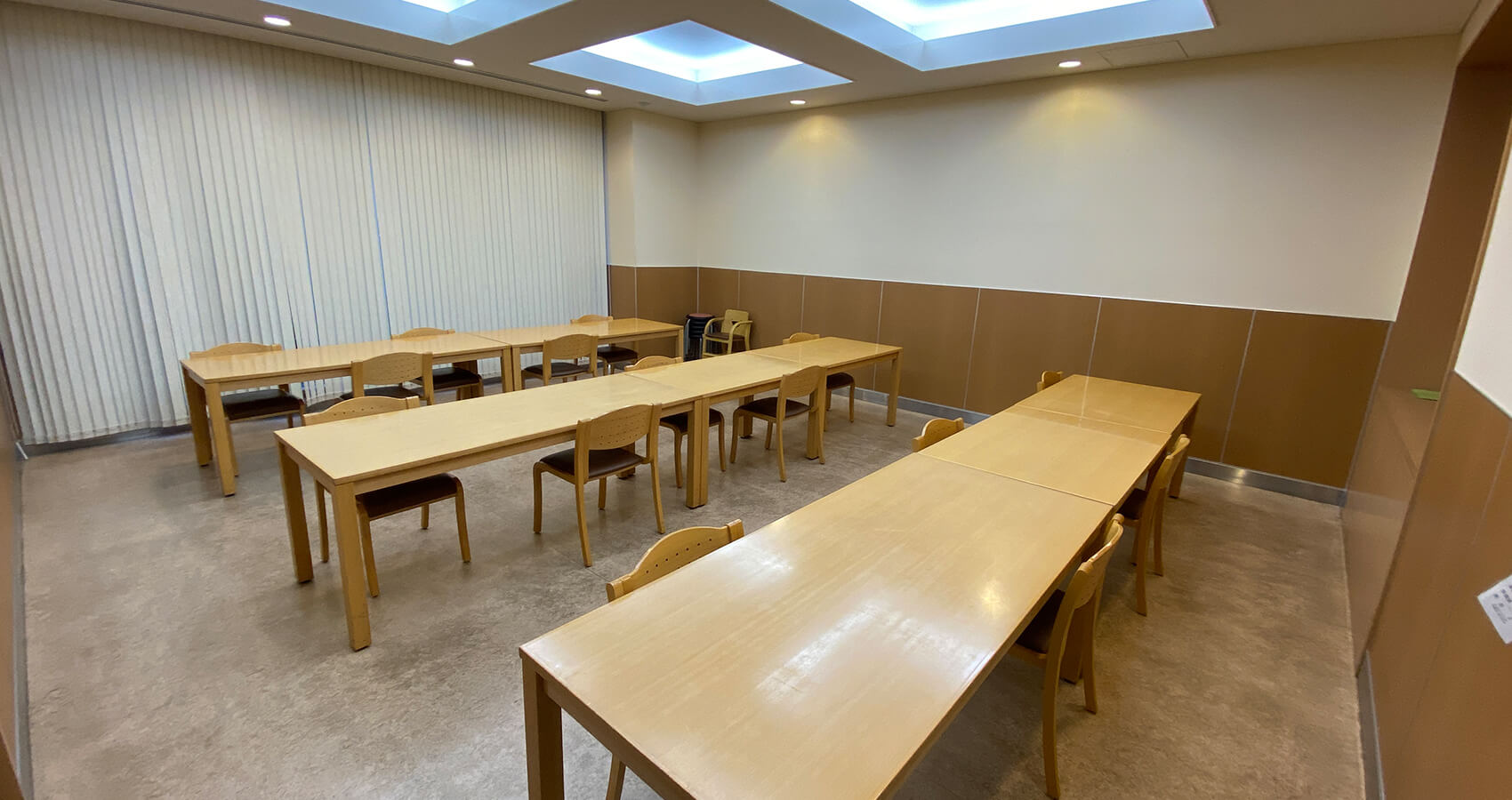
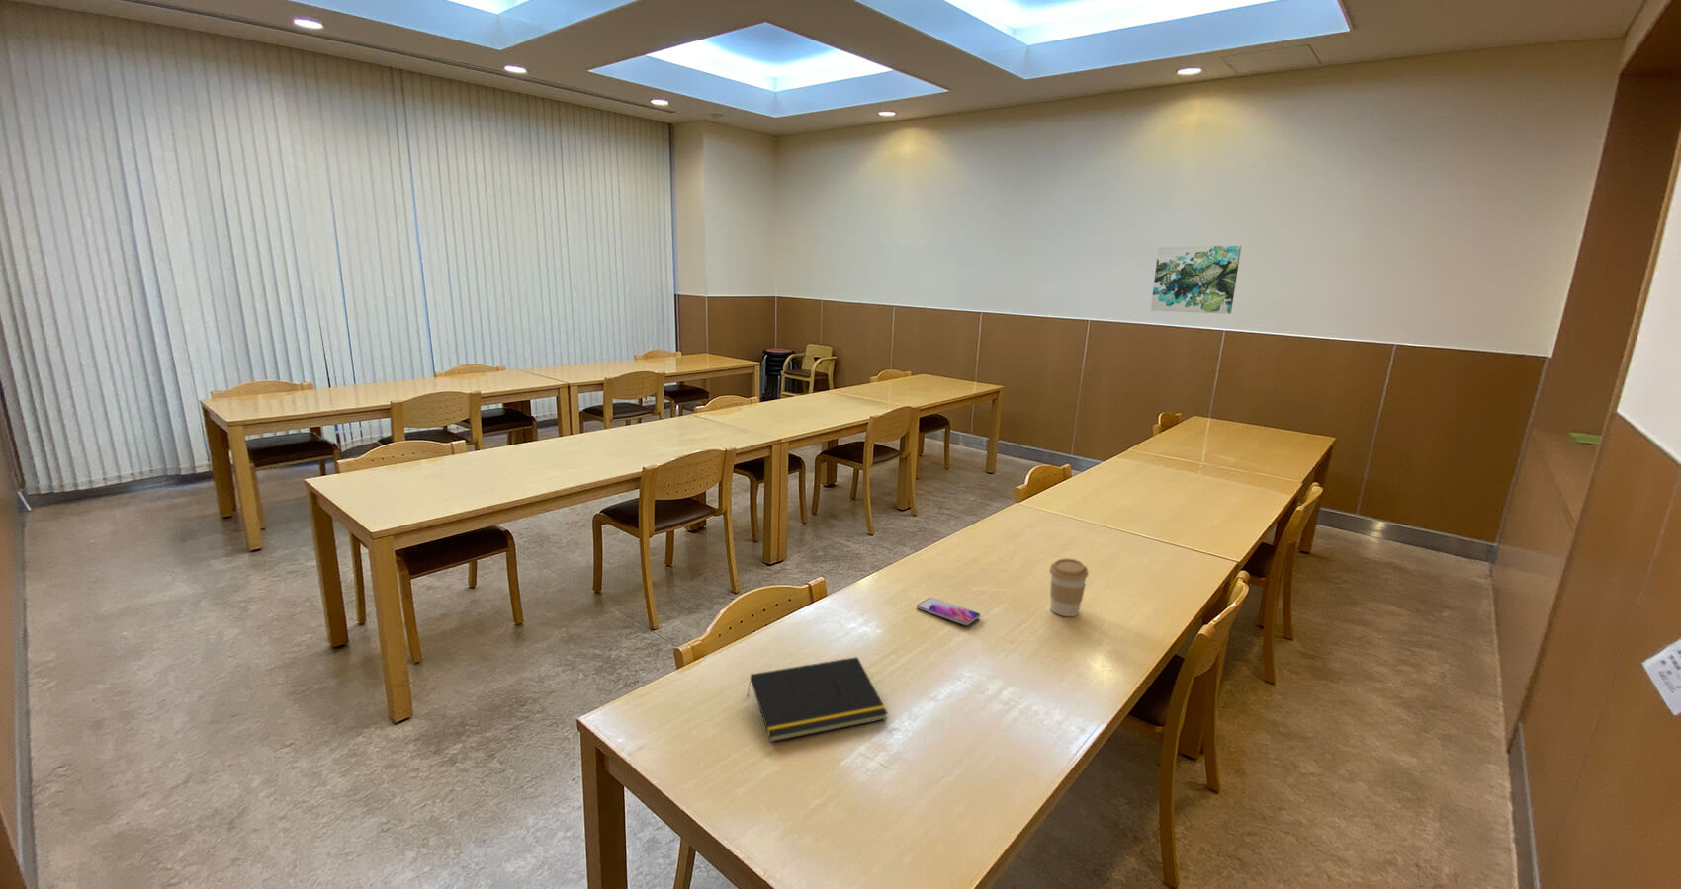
+ wall art [1150,244,1242,316]
+ smartphone [916,597,981,627]
+ coffee cup [1048,557,1090,618]
+ notepad [746,656,889,742]
